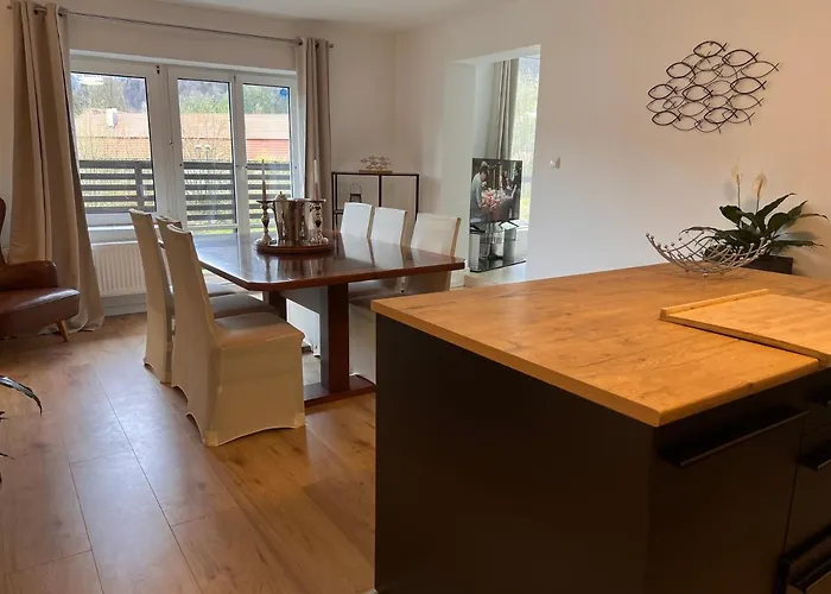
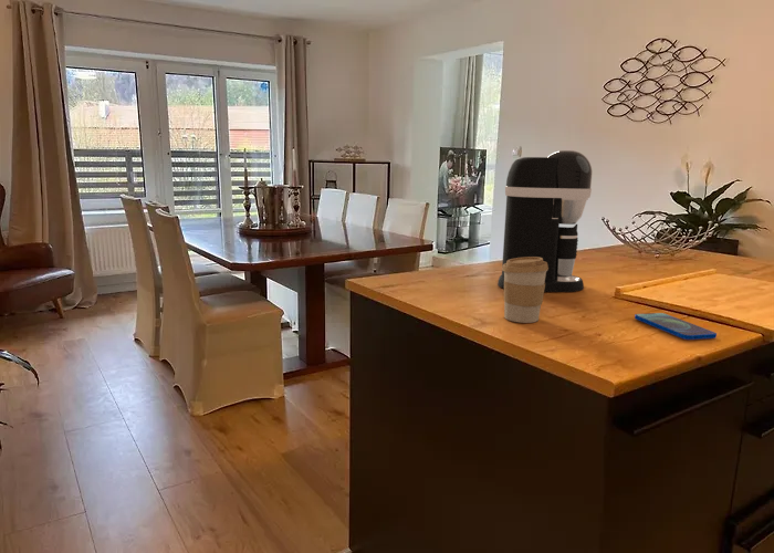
+ coffee maker [496,149,593,293]
+ coffee cup [501,257,548,324]
+ smartphone [634,312,718,341]
